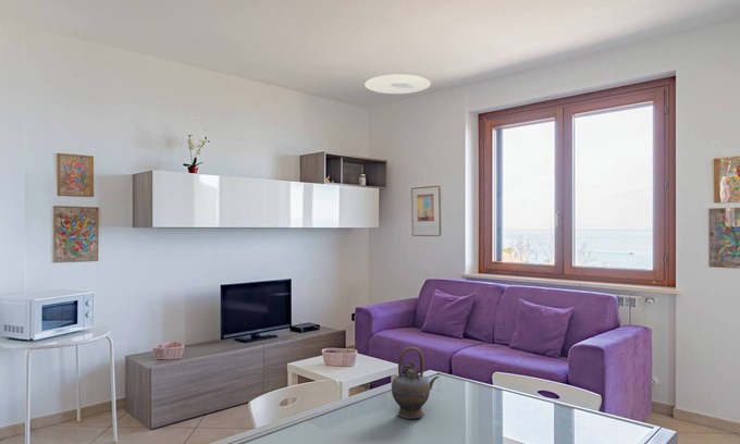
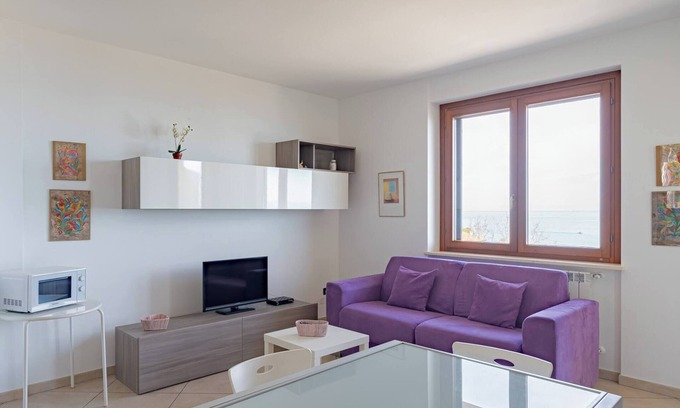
- teapot [391,346,440,420]
- ceiling light [363,73,432,95]
